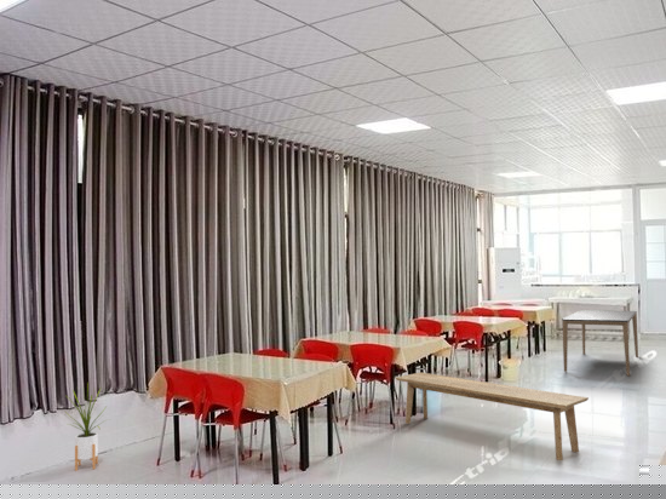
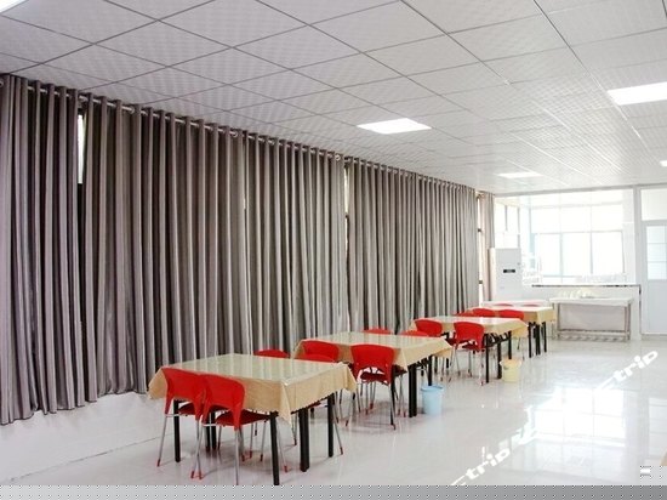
- house plant [64,383,111,472]
- bench [395,372,590,461]
- dining table [561,309,639,377]
